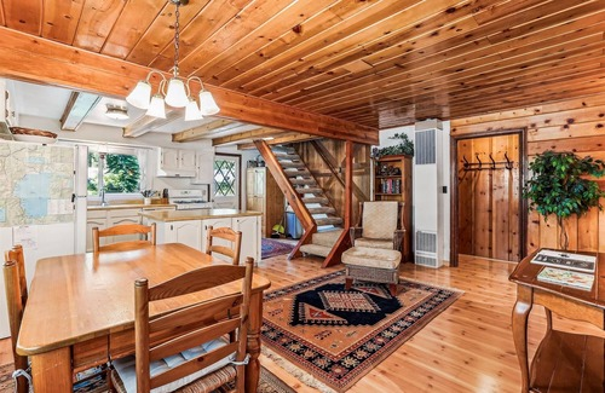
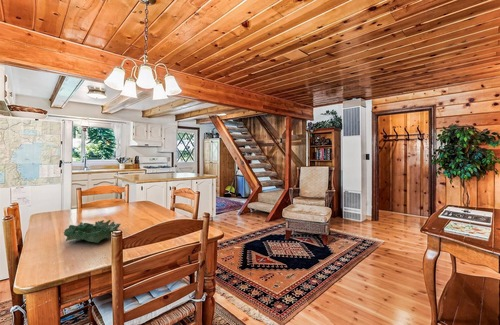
+ decorative bowl [63,219,122,244]
